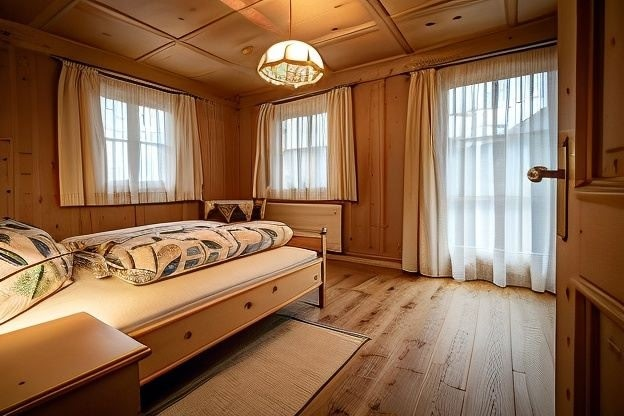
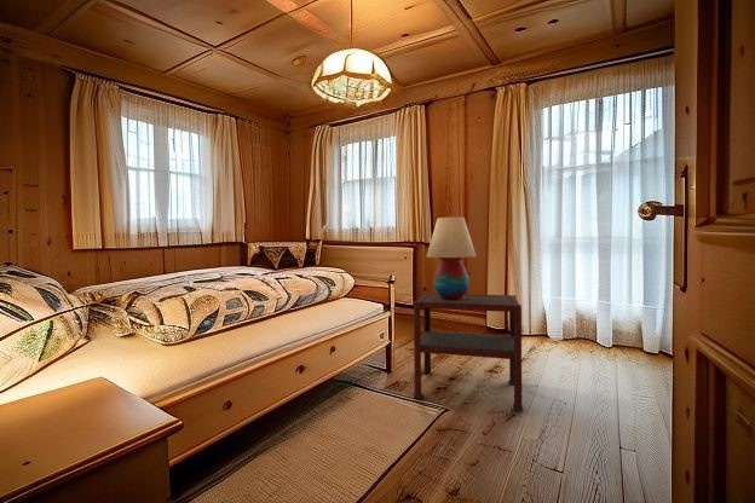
+ table lamp [426,216,478,300]
+ side table [413,291,524,411]
